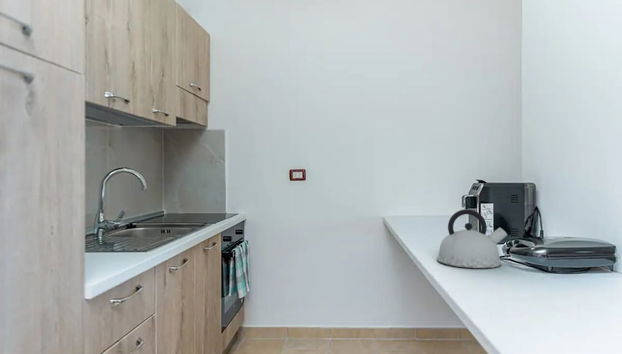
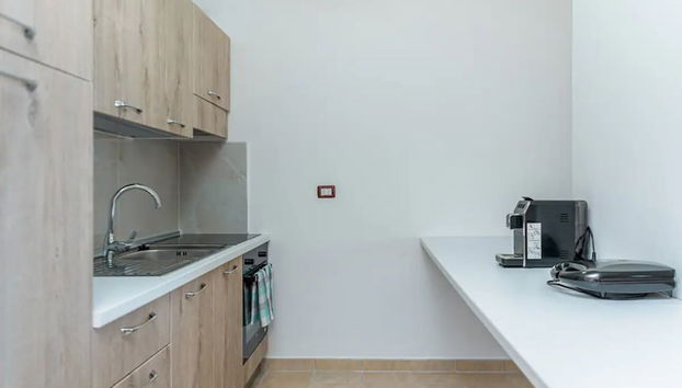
- kettle [436,208,508,269]
